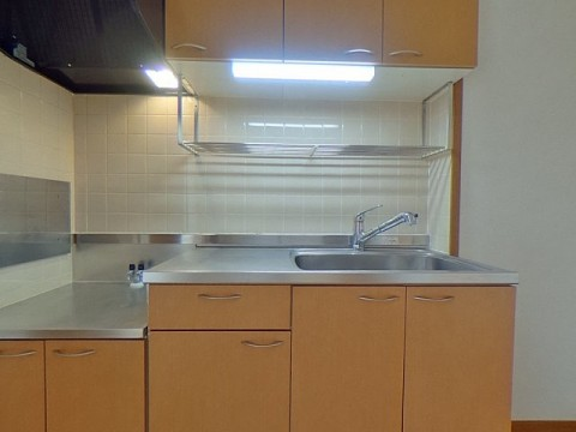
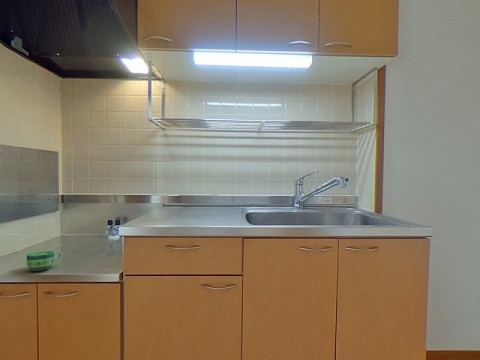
+ cup [26,250,63,272]
